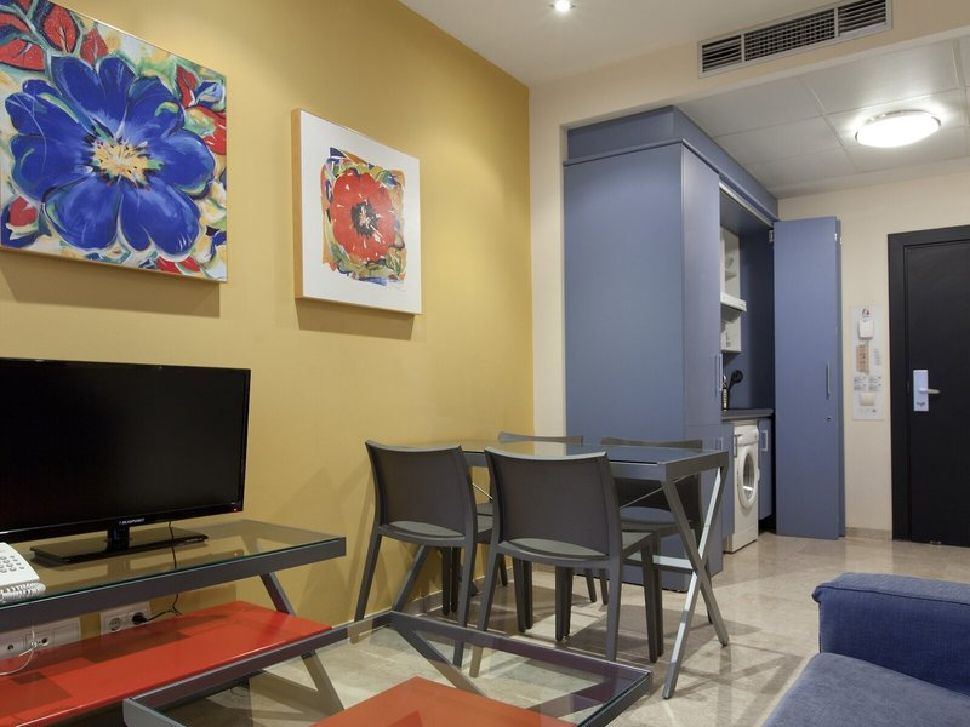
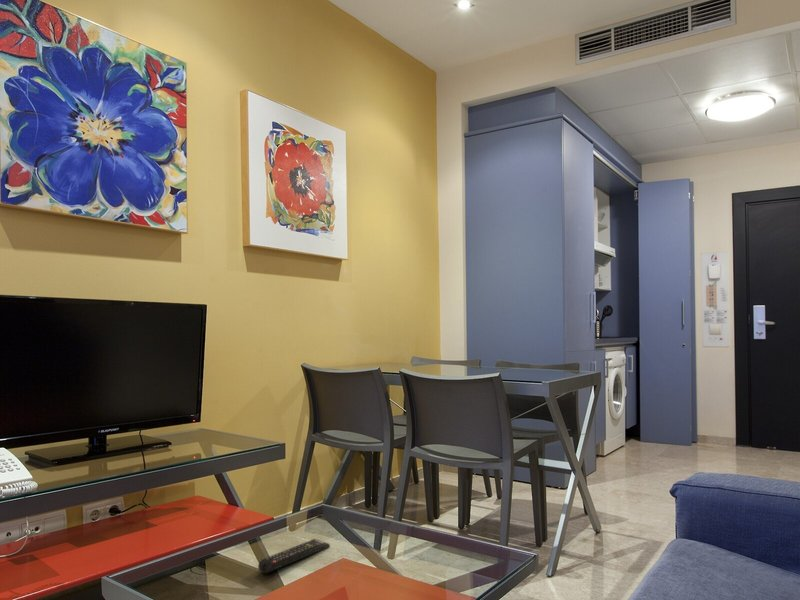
+ remote control [257,538,331,574]
